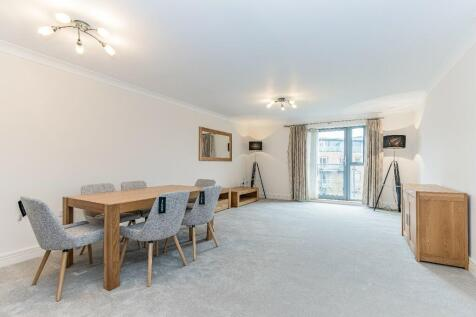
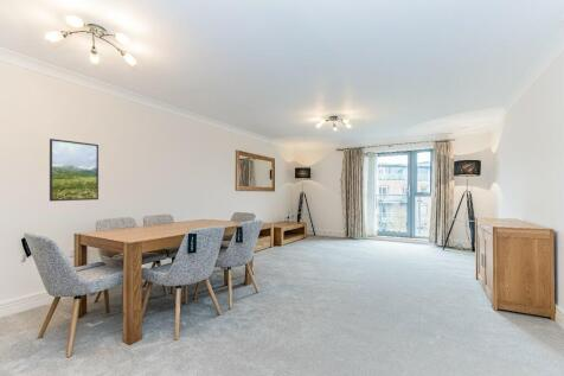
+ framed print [49,138,100,203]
